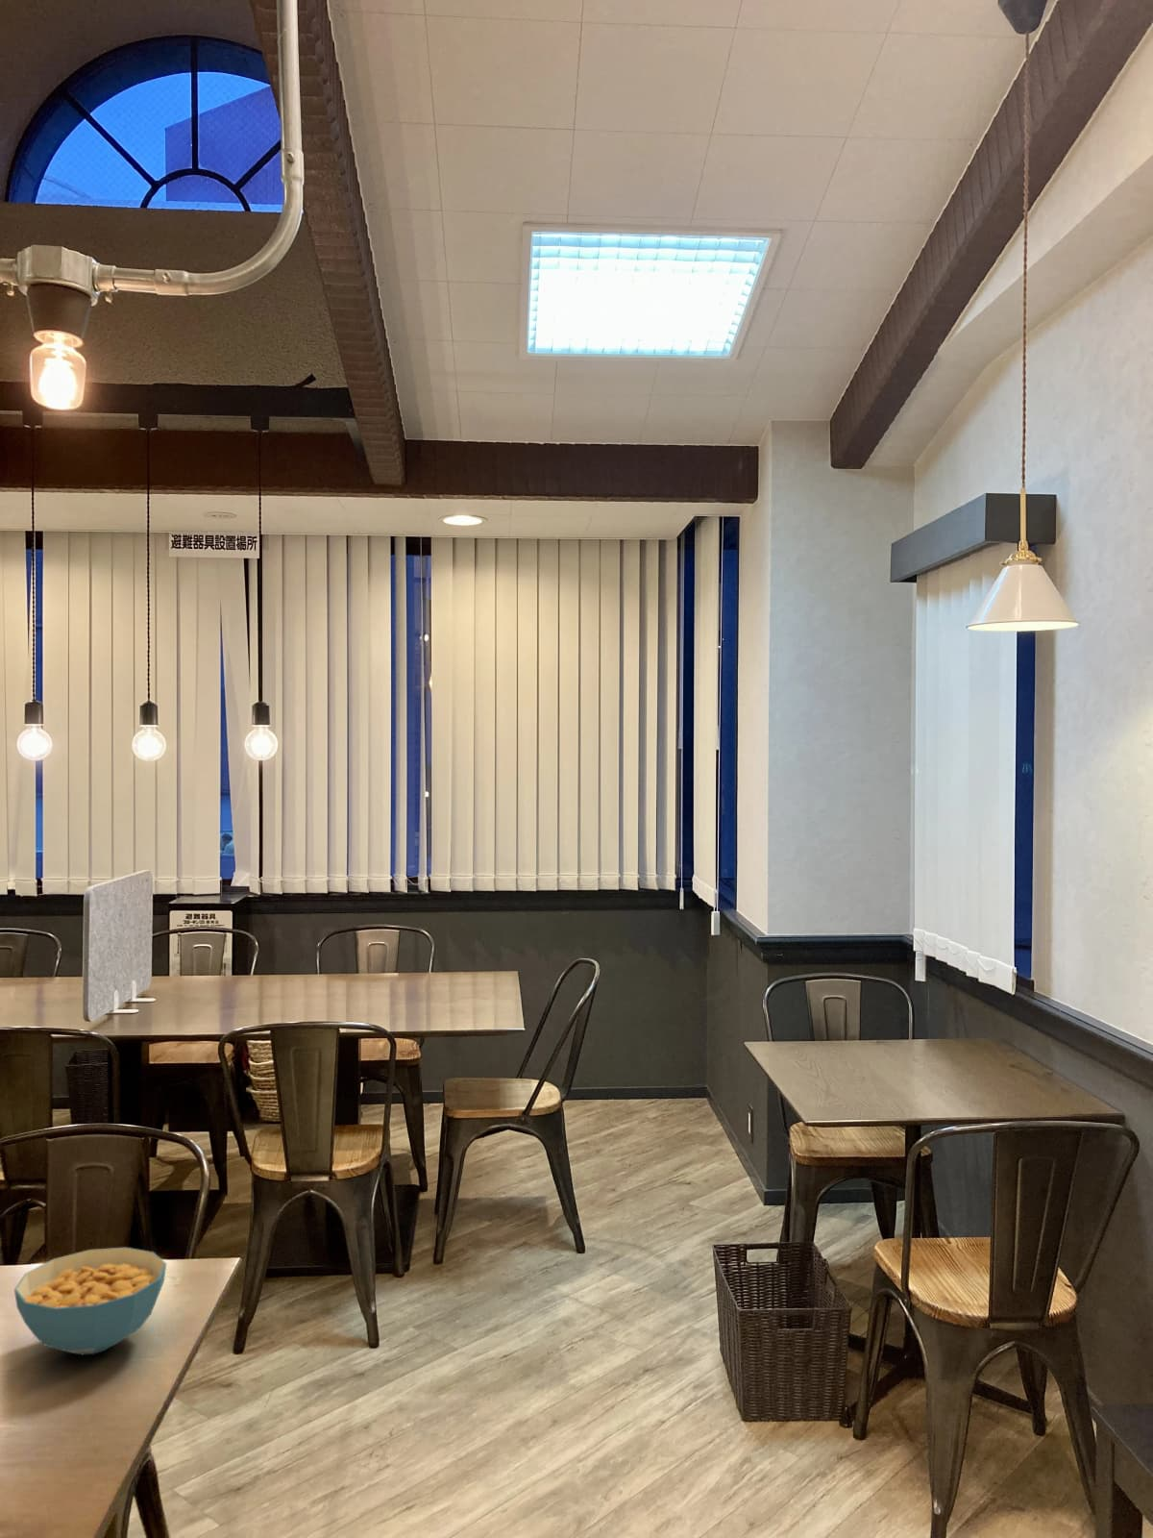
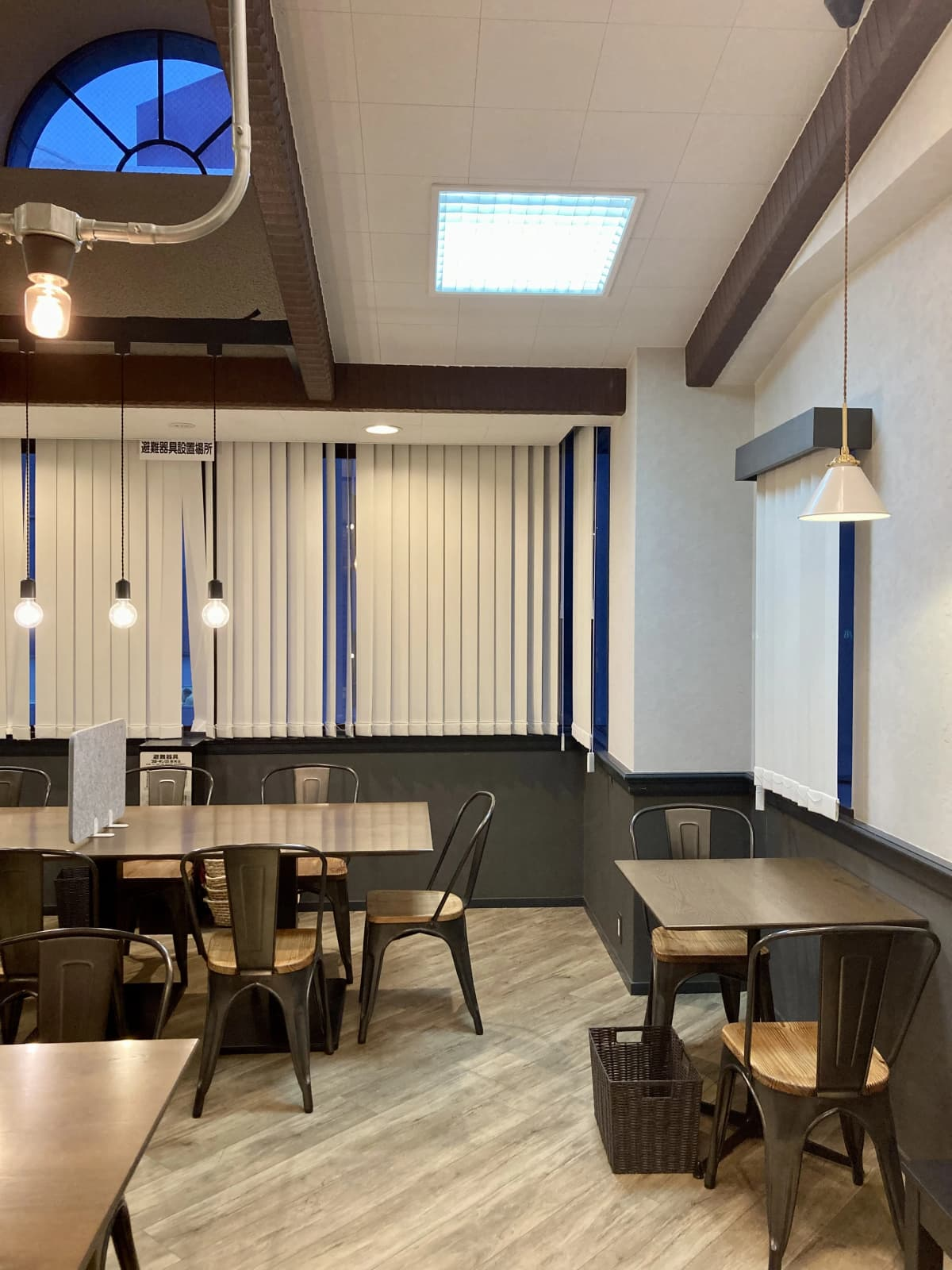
- cereal bowl [13,1246,167,1355]
